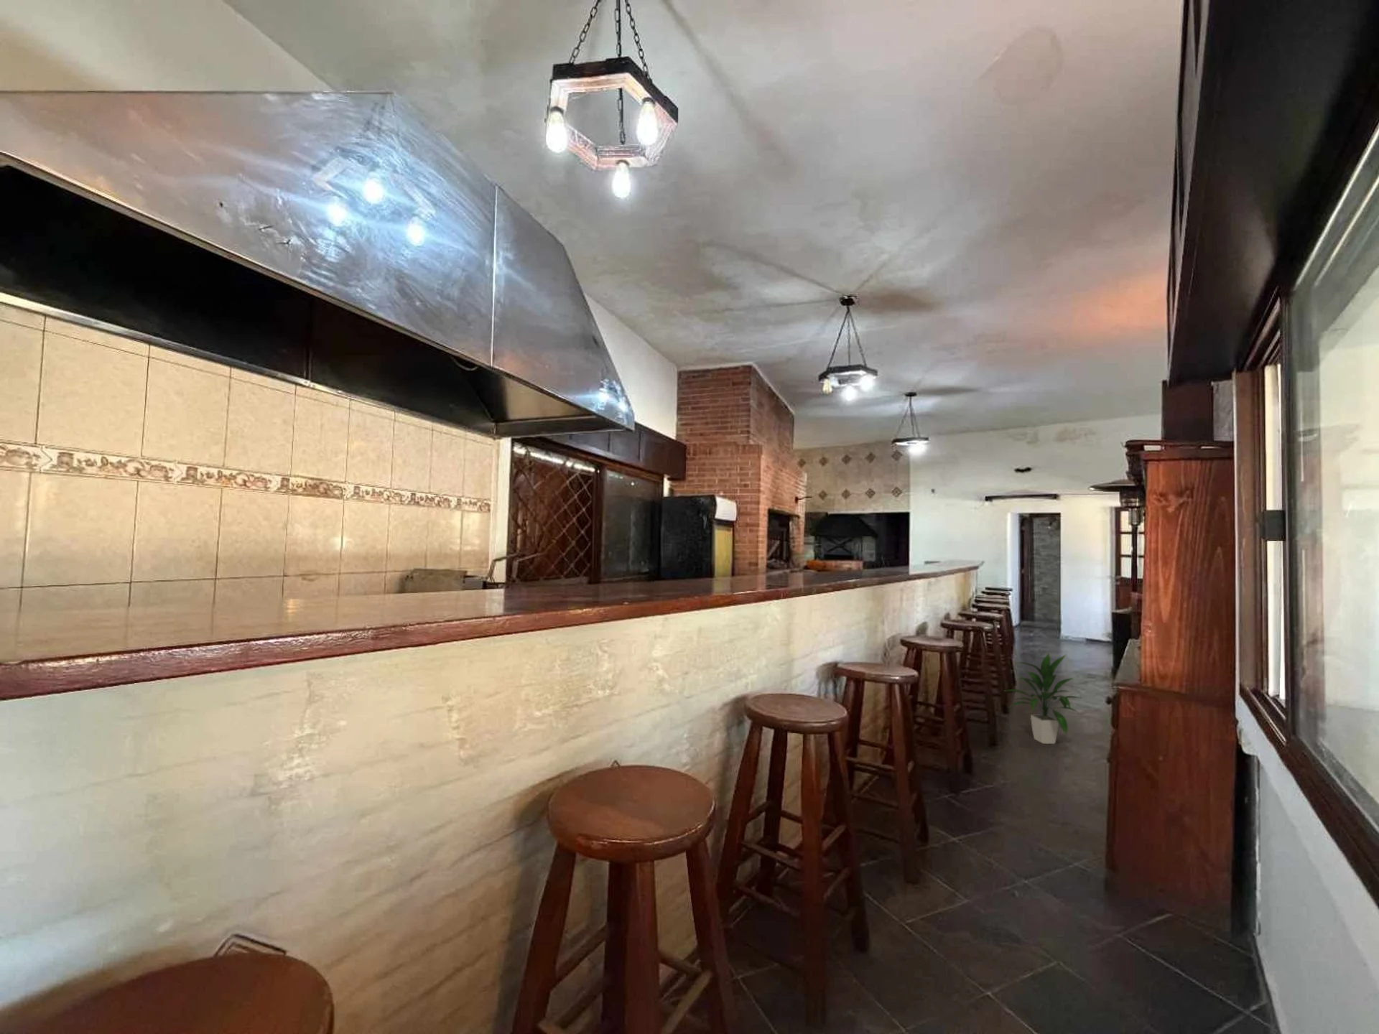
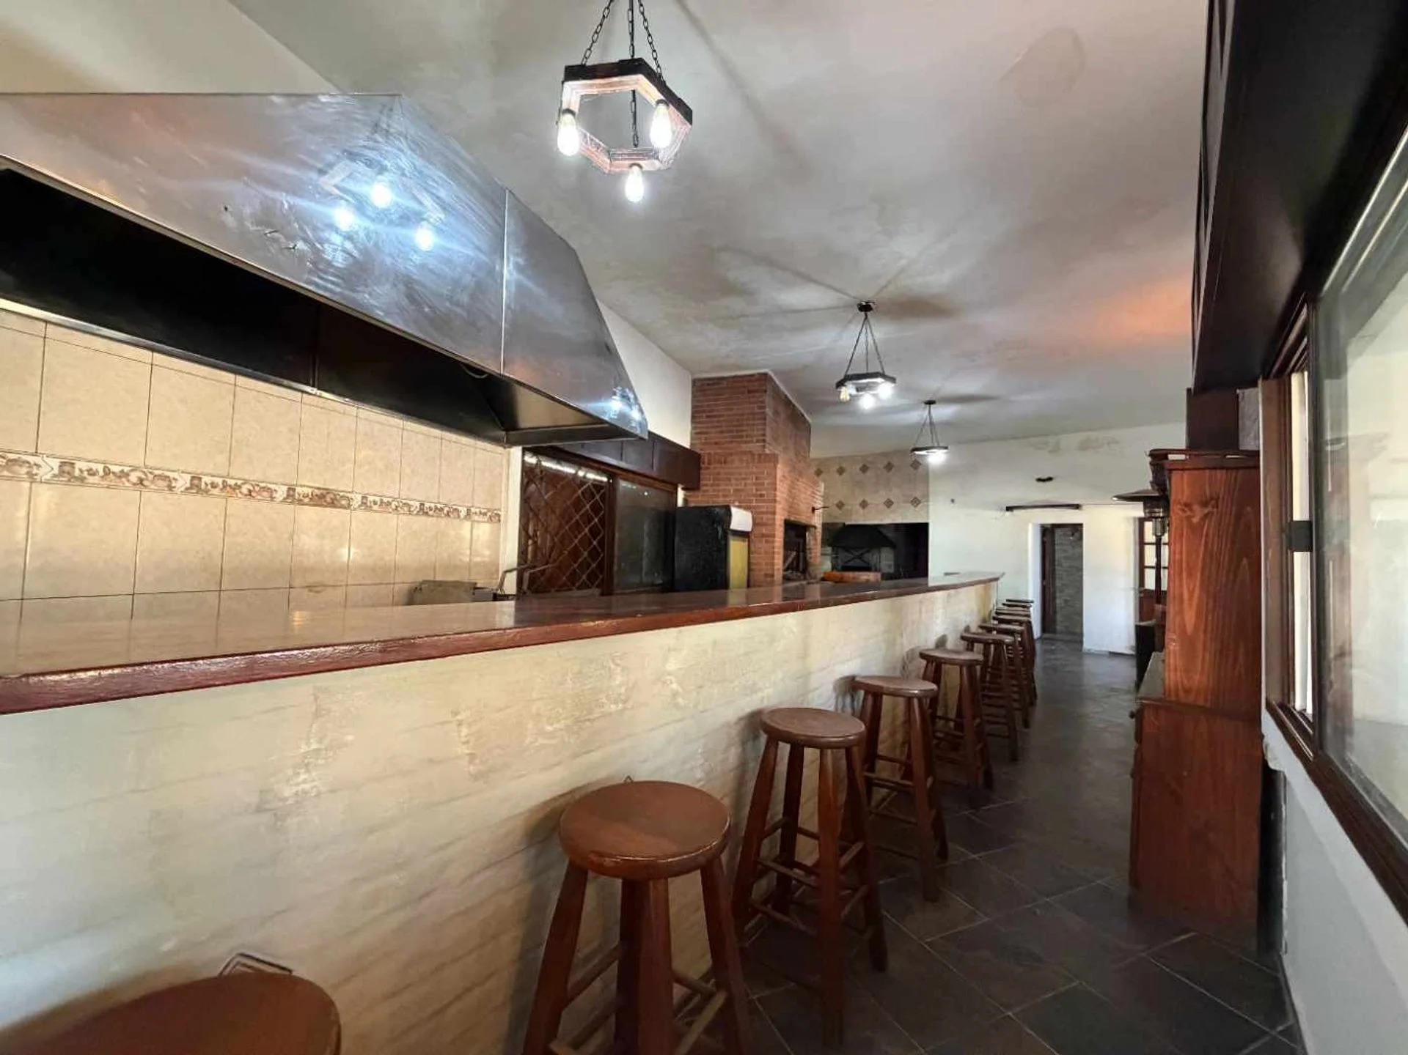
- indoor plant [1004,652,1080,745]
